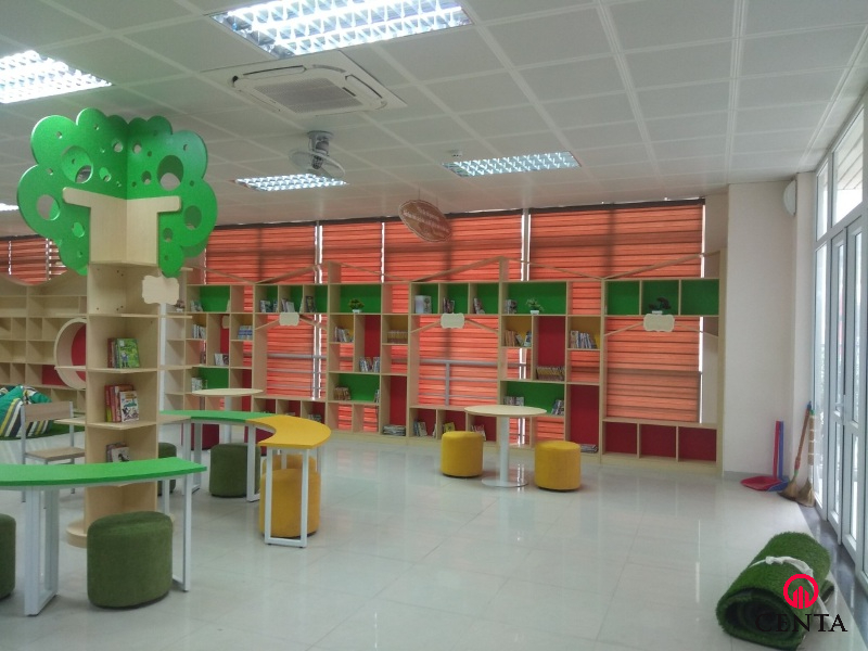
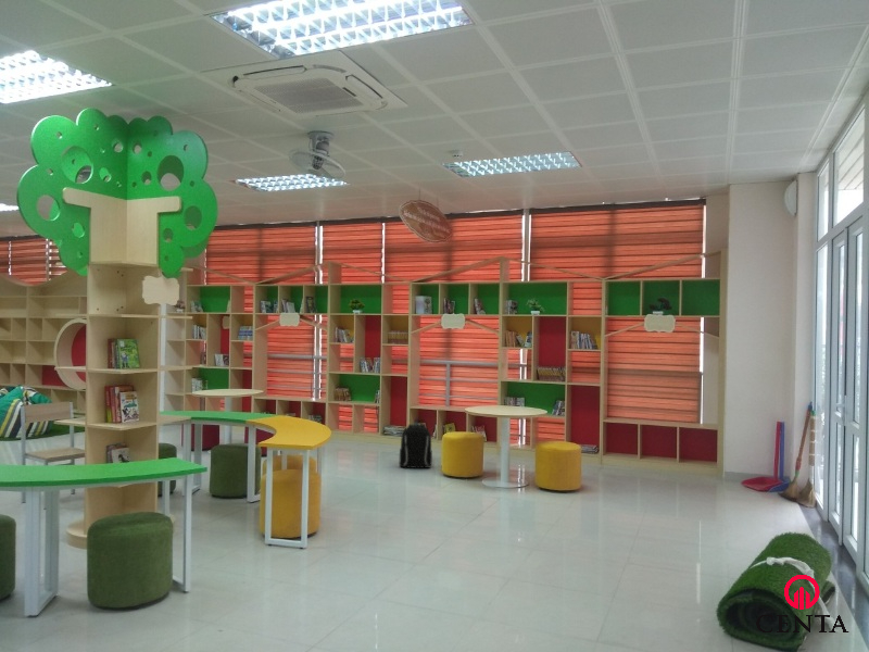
+ backpack [398,424,433,469]
